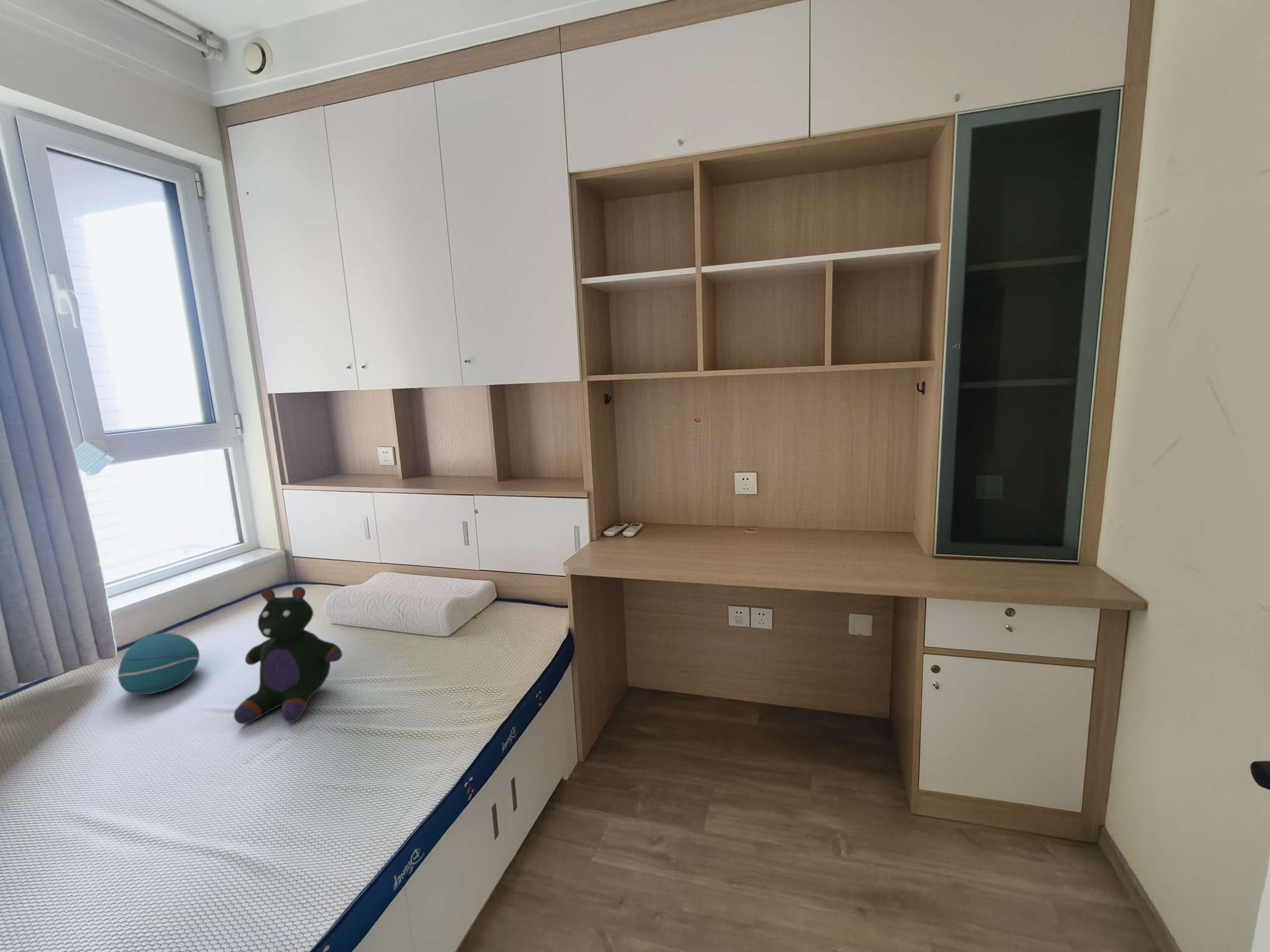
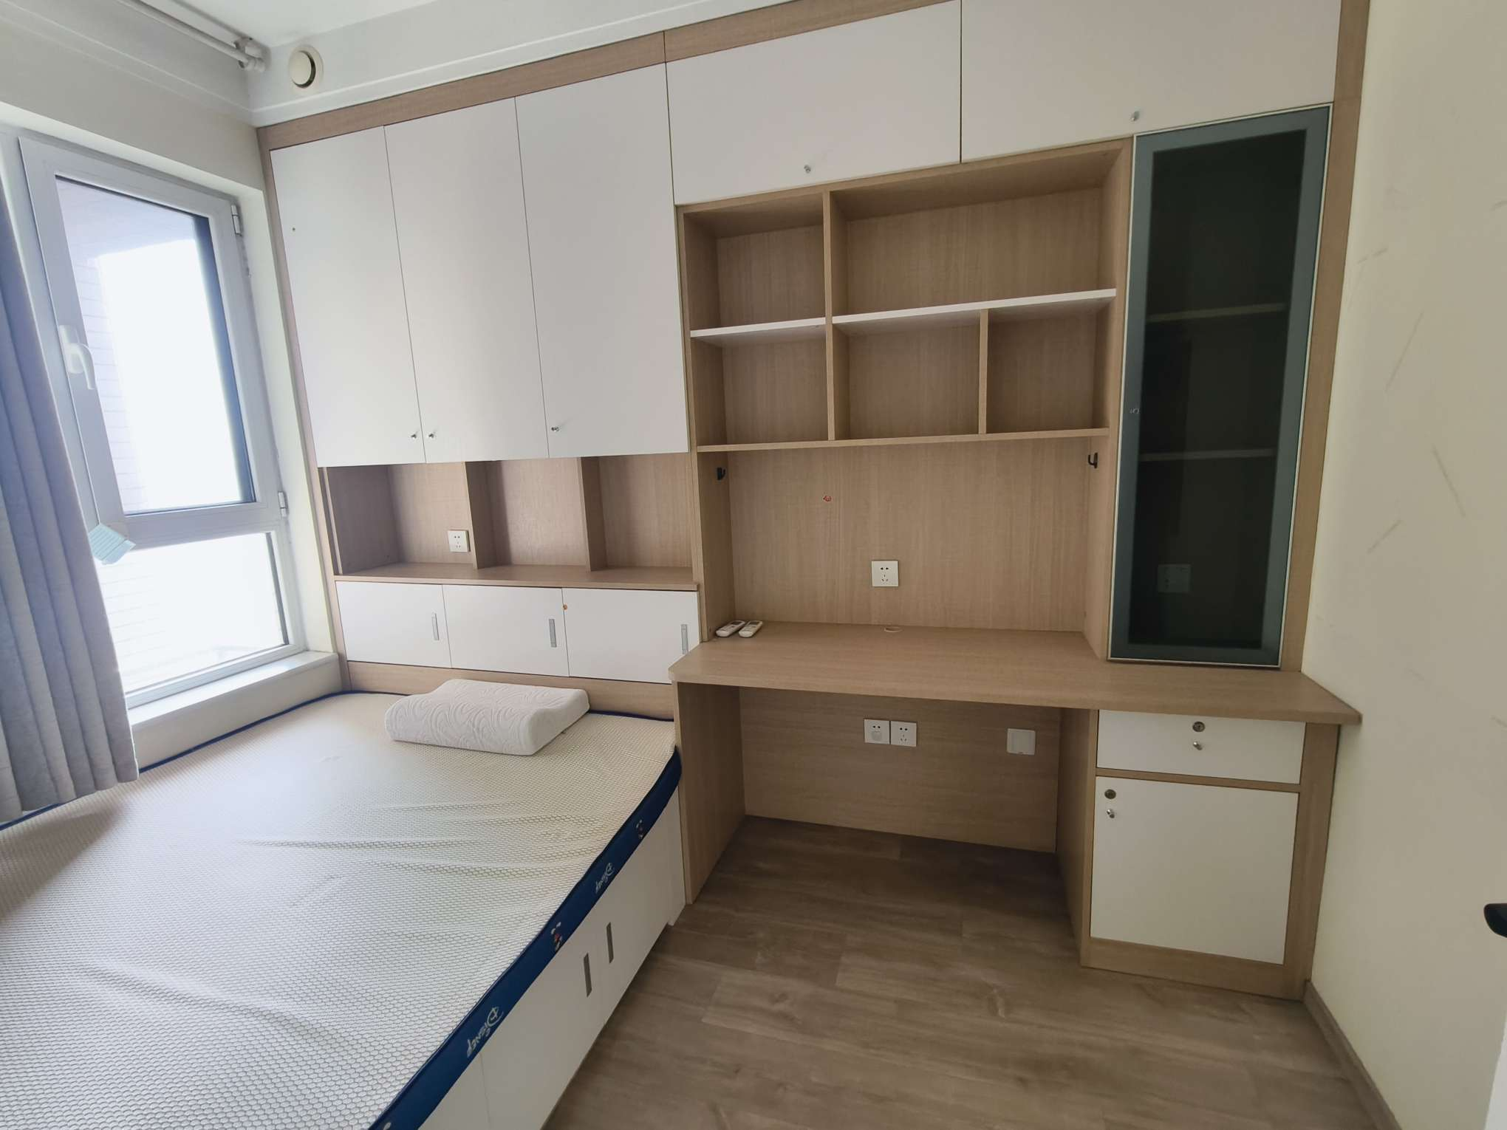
- stuffed bear [233,586,343,725]
- cushion [117,633,200,695]
